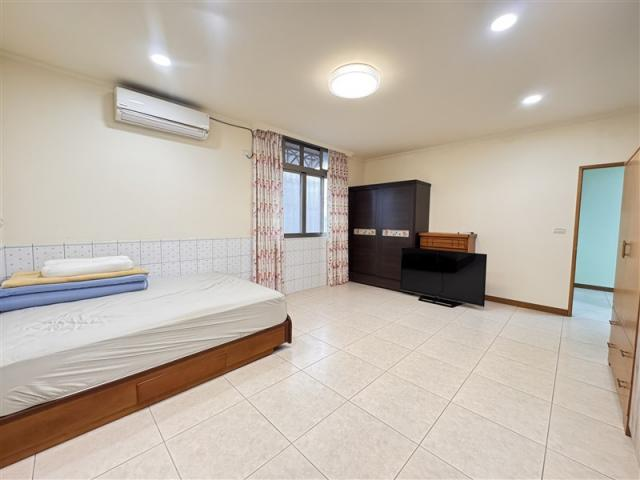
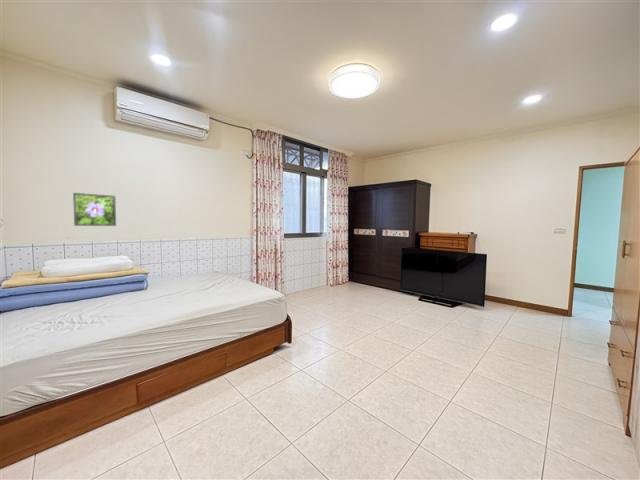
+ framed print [72,192,117,227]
